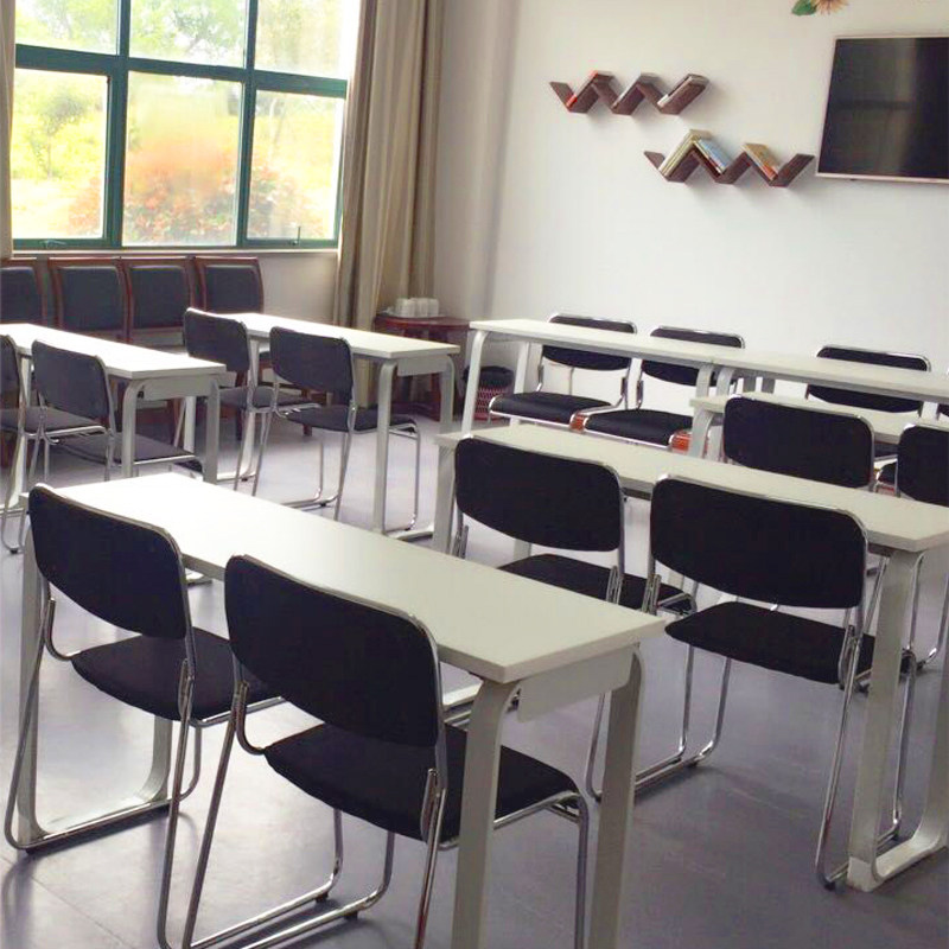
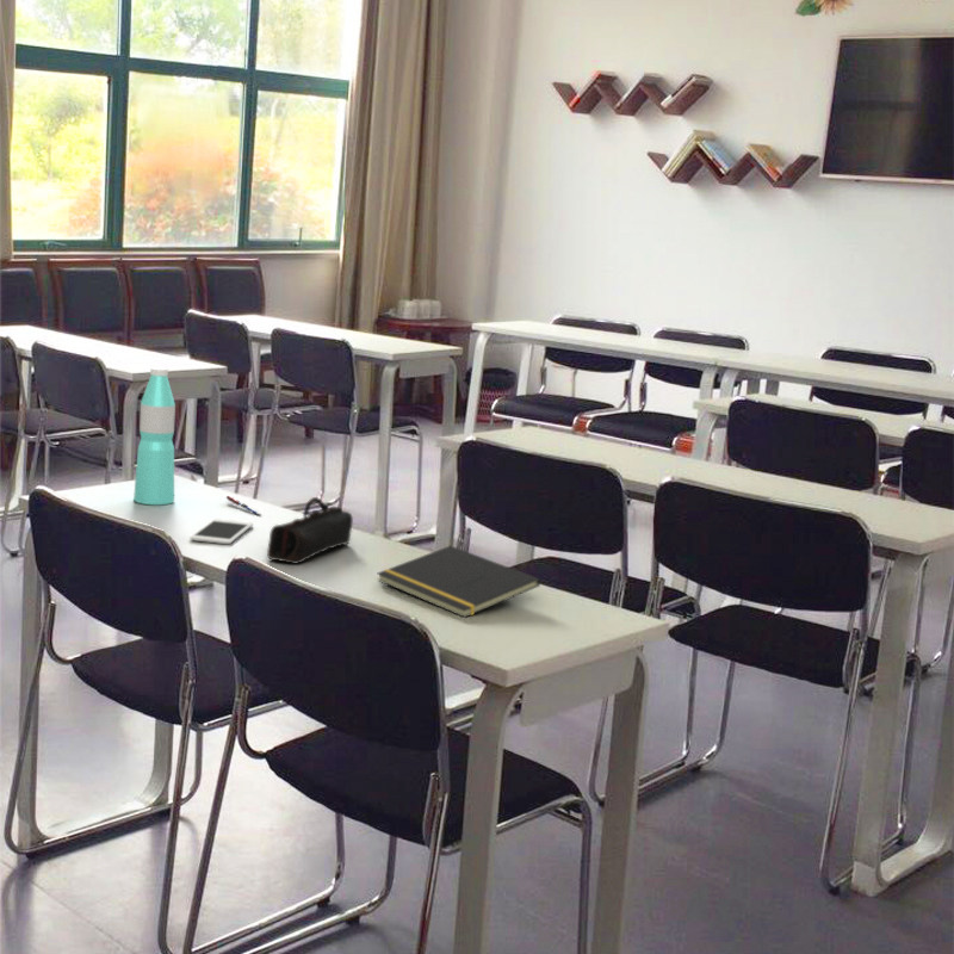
+ notepad [377,545,541,619]
+ pen [225,495,262,516]
+ water bottle [132,365,176,506]
+ pencil case [266,496,354,565]
+ cell phone [188,518,254,545]
